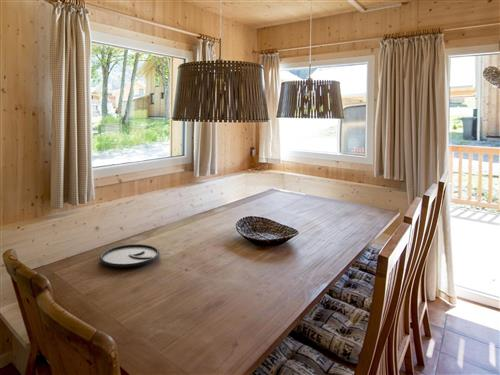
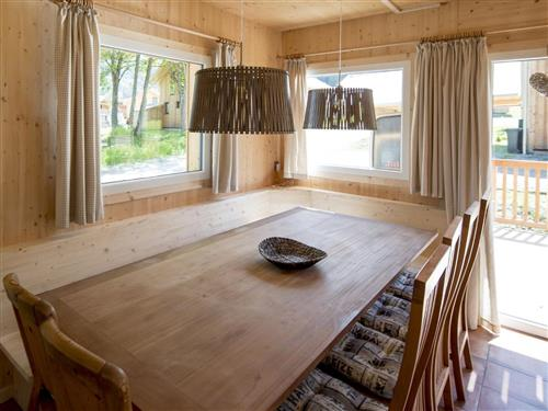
- plate [99,243,160,268]
